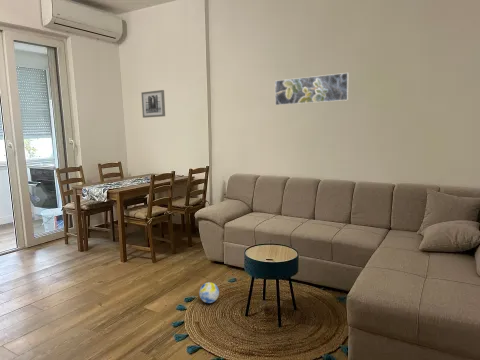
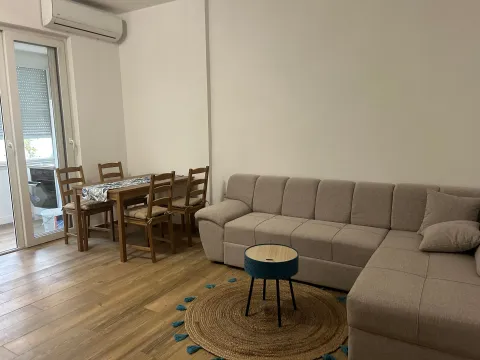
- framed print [274,72,350,106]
- decorative ball [198,281,220,304]
- wall art [141,89,166,119]
